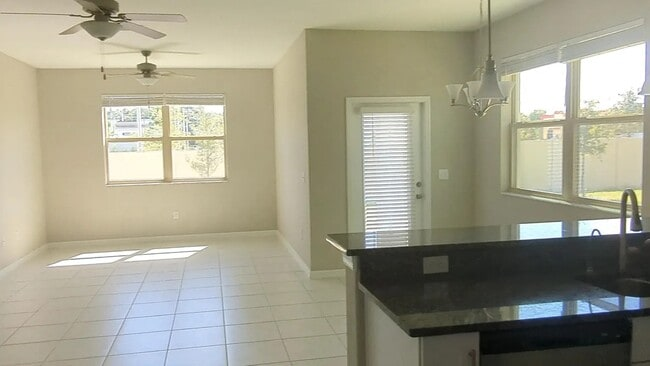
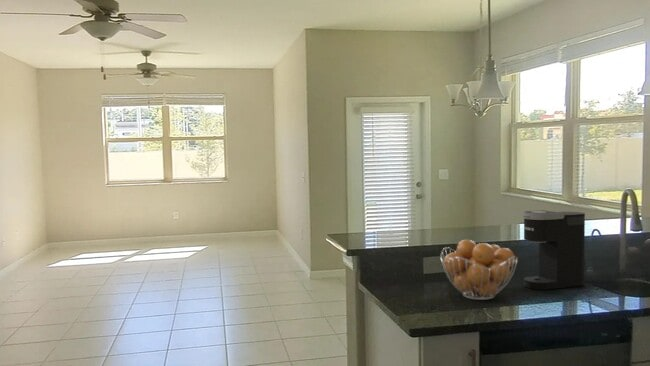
+ coffee maker [522,209,586,291]
+ fruit basket [440,238,519,301]
